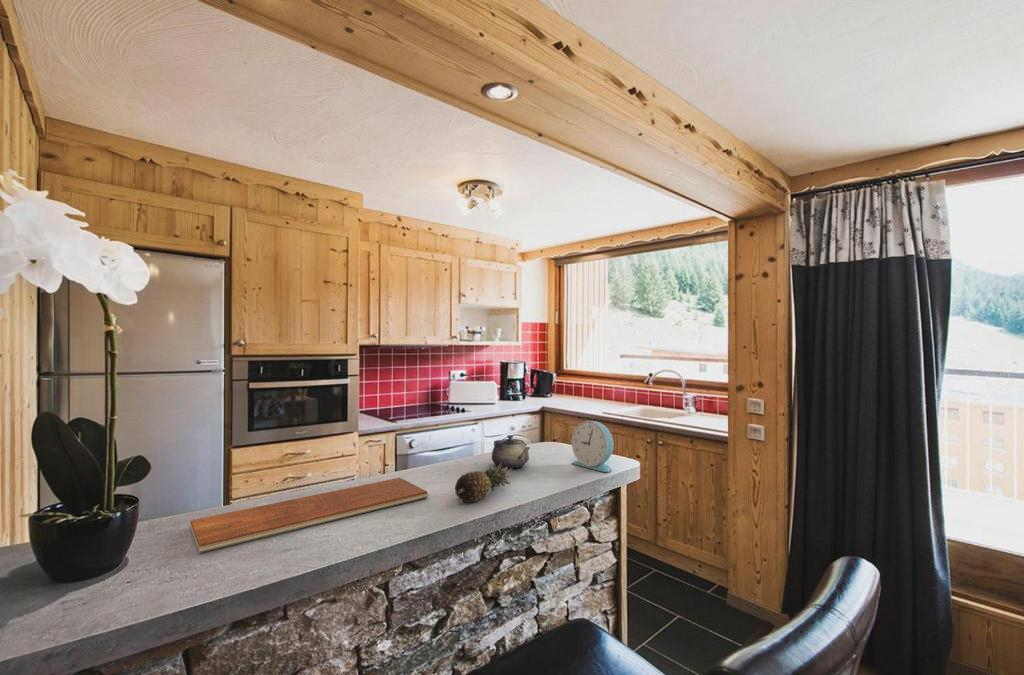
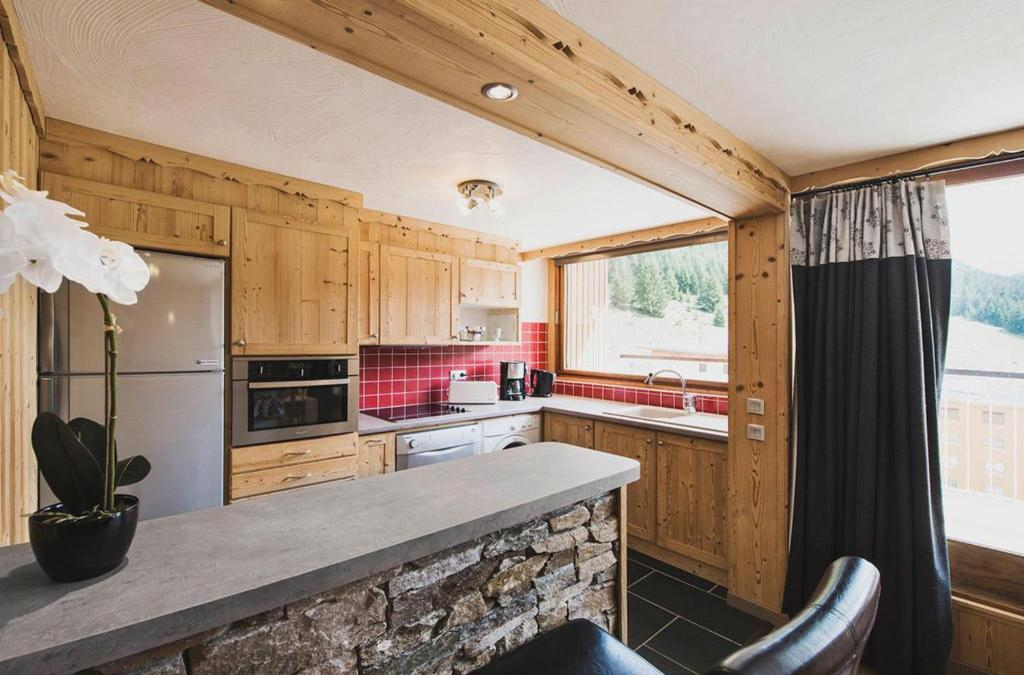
- chopping board [189,477,429,554]
- alarm clock [571,420,615,473]
- fruit [454,463,513,503]
- teapot [491,434,531,469]
